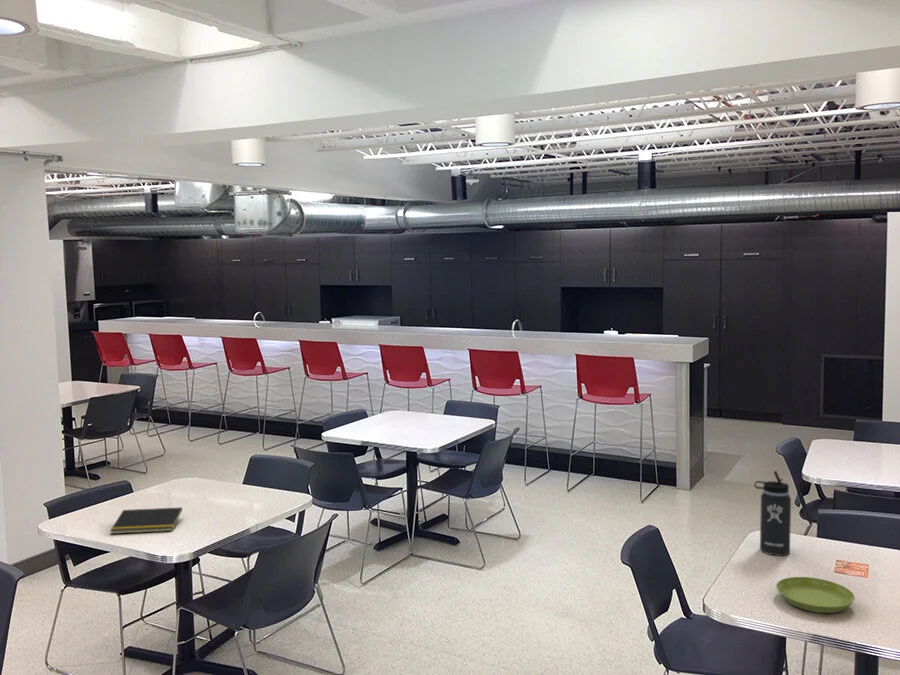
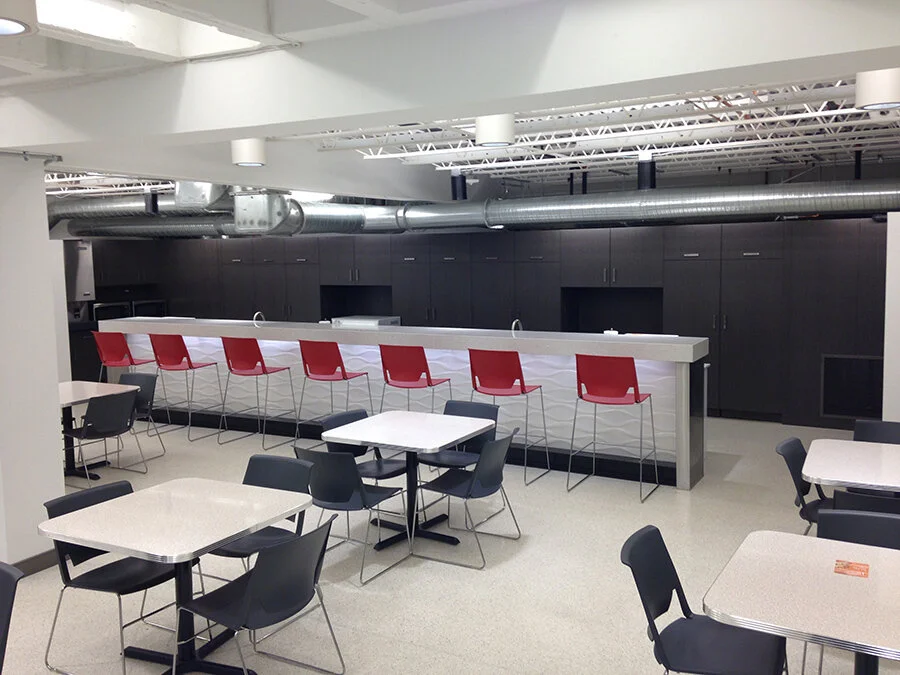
- saucer [775,576,856,614]
- thermos bottle [753,470,792,557]
- notepad [109,506,183,535]
